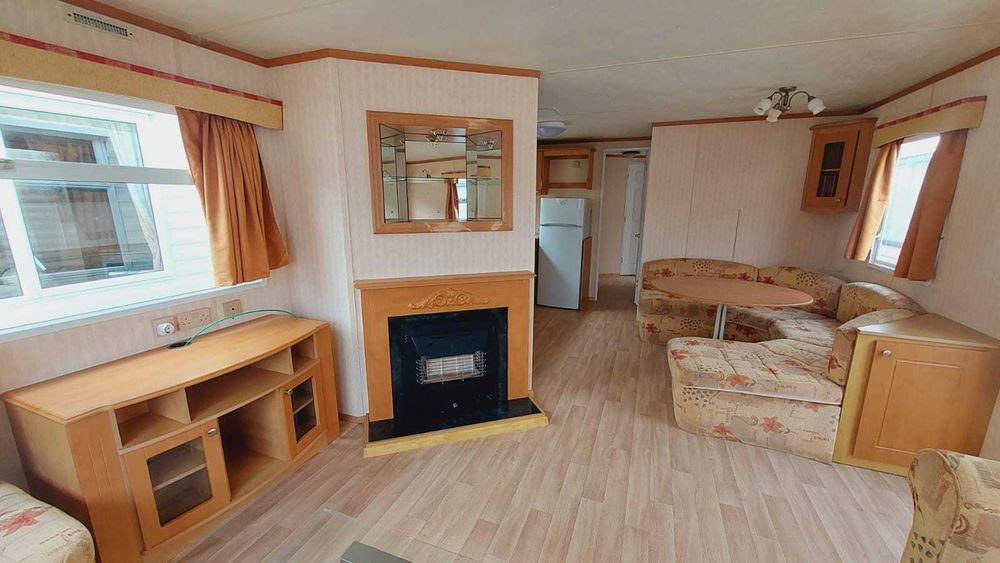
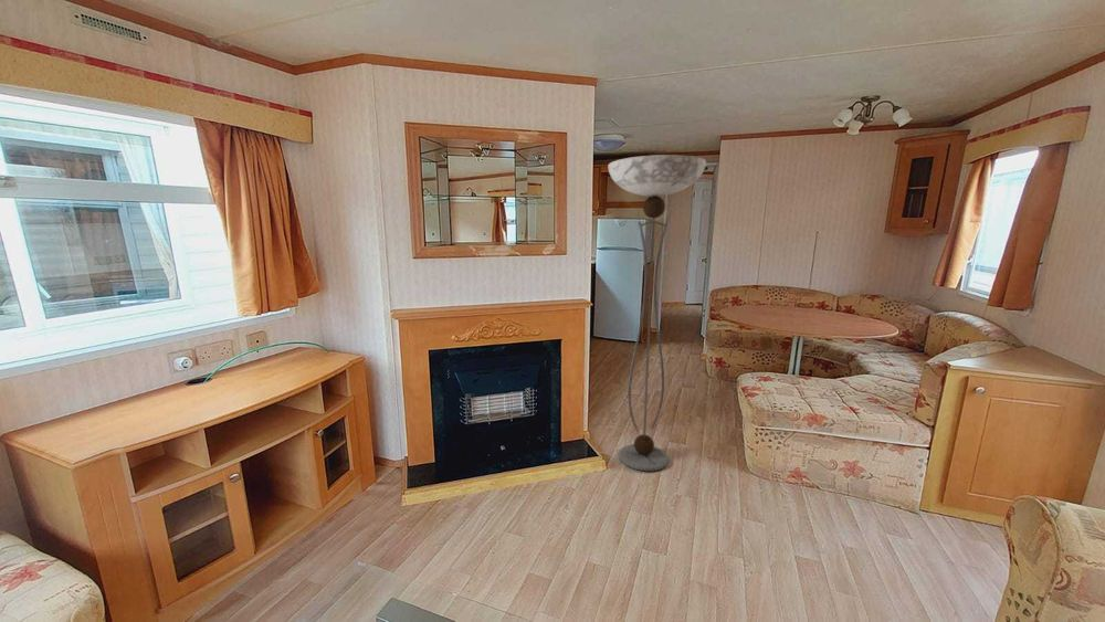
+ floor lamp [607,154,707,473]
